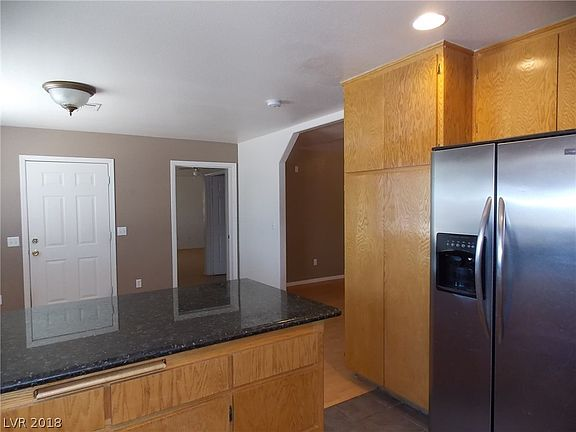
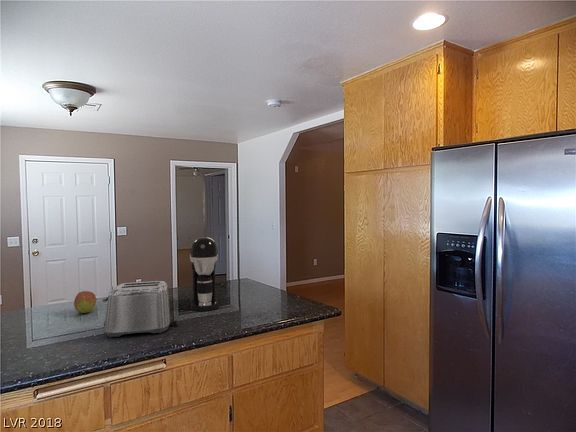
+ coffee maker [189,236,220,312]
+ fruit [73,290,97,314]
+ toaster [102,280,180,338]
